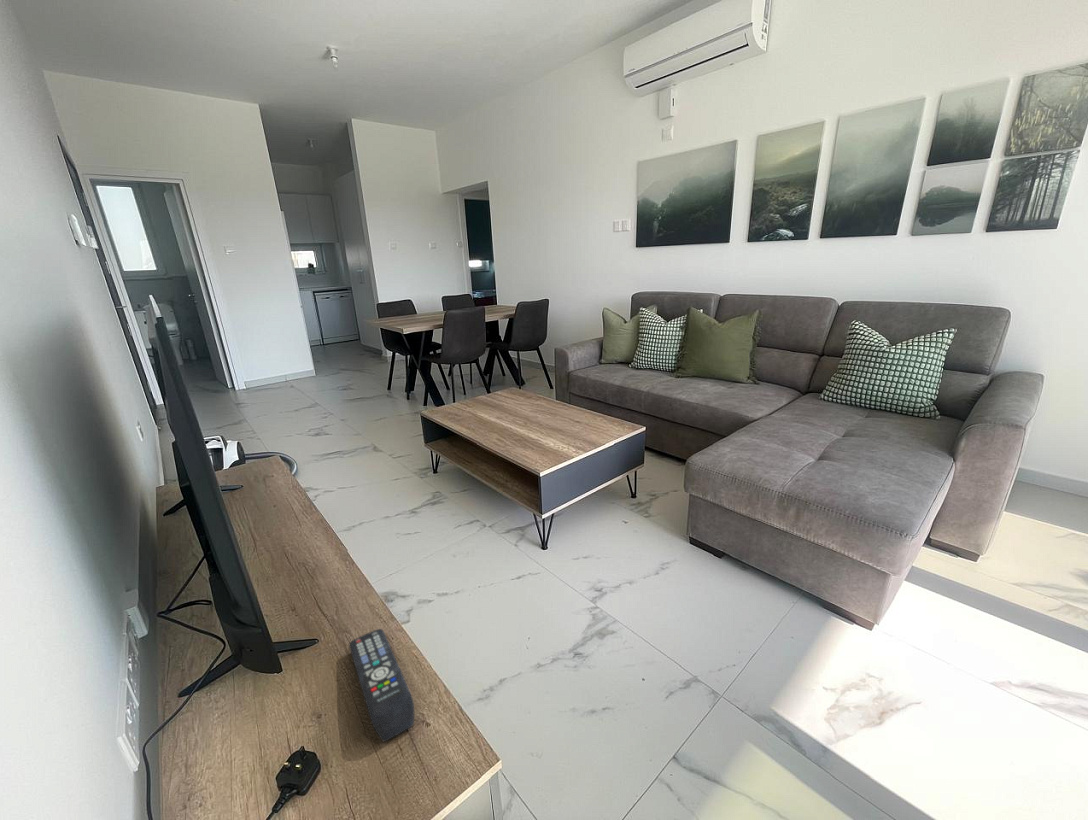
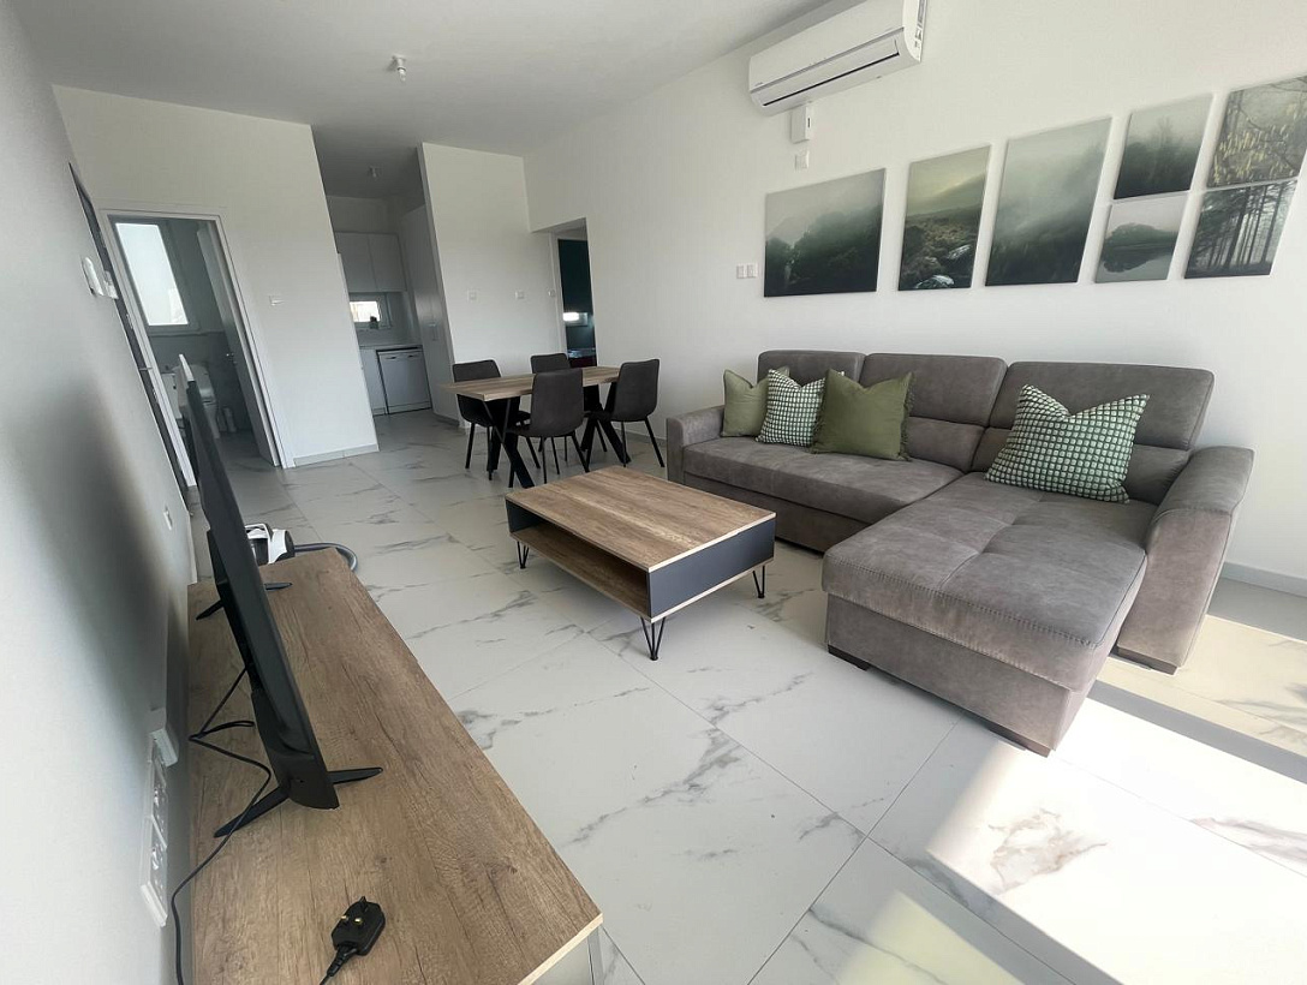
- remote control [348,628,415,743]
